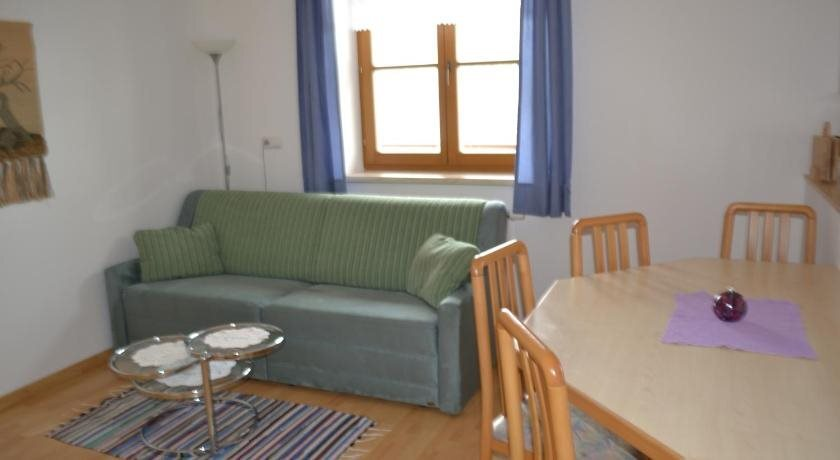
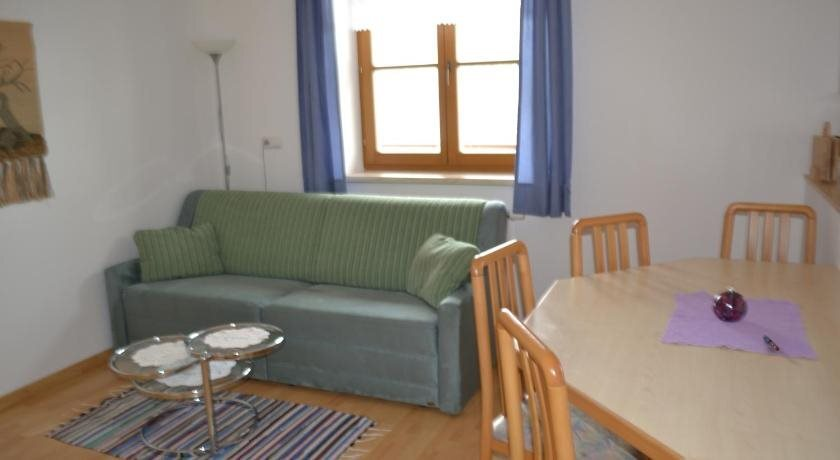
+ pen [762,333,782,352]
